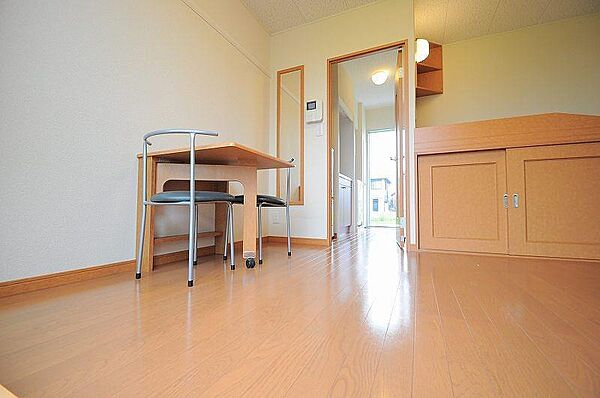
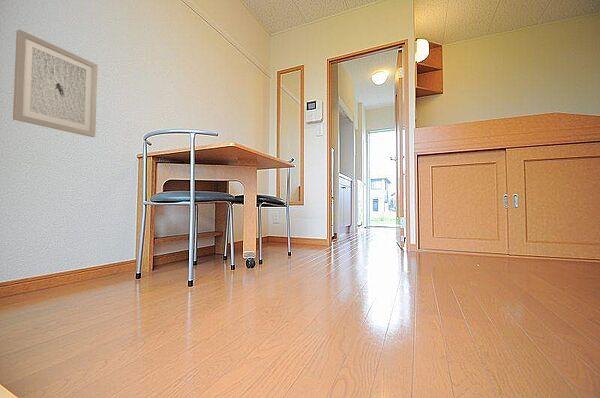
+ wall art [12,29,99,138]
